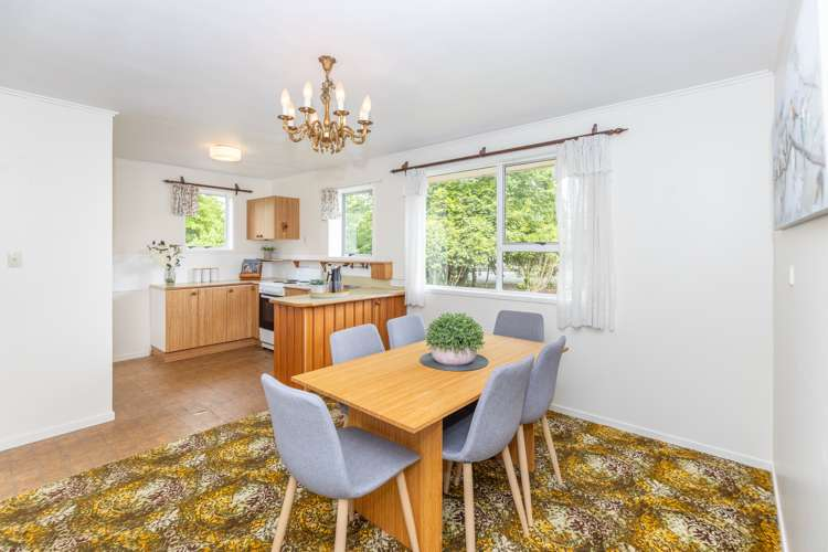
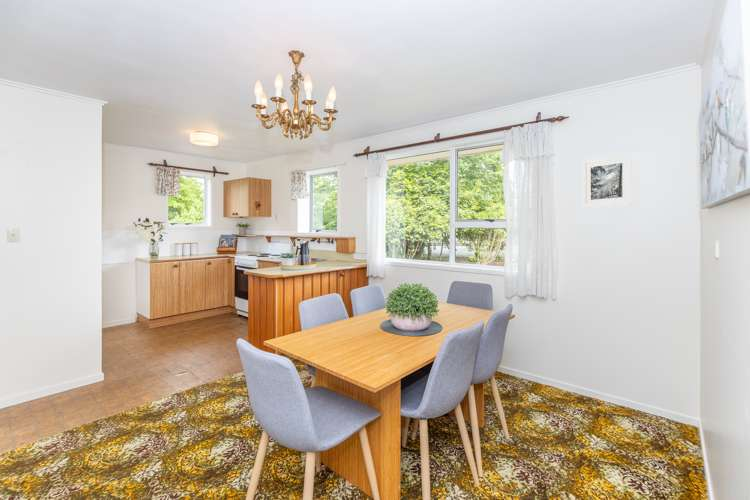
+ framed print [581,153,633,209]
